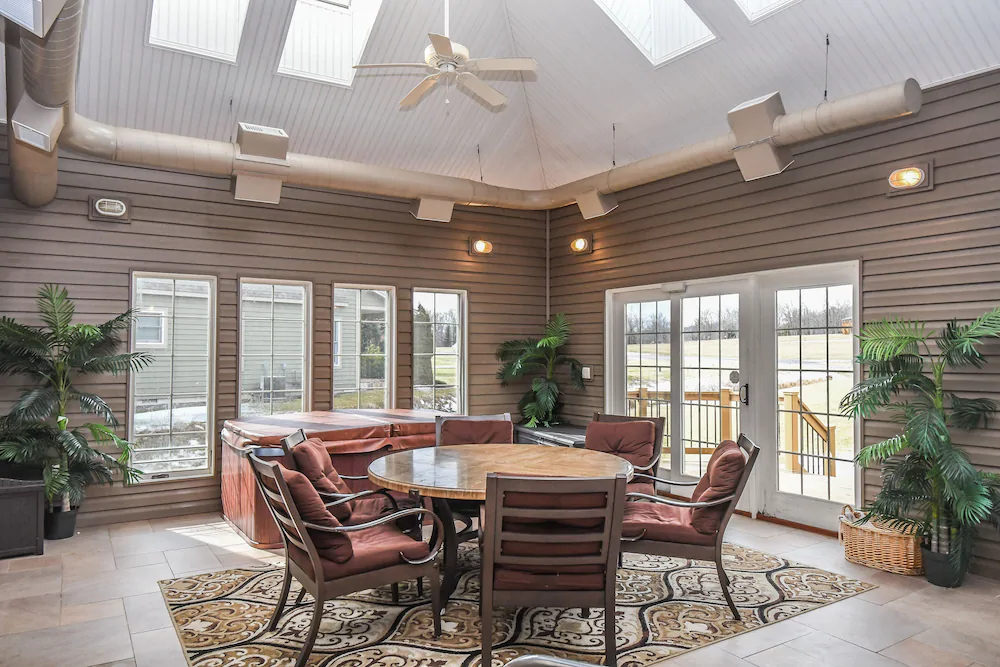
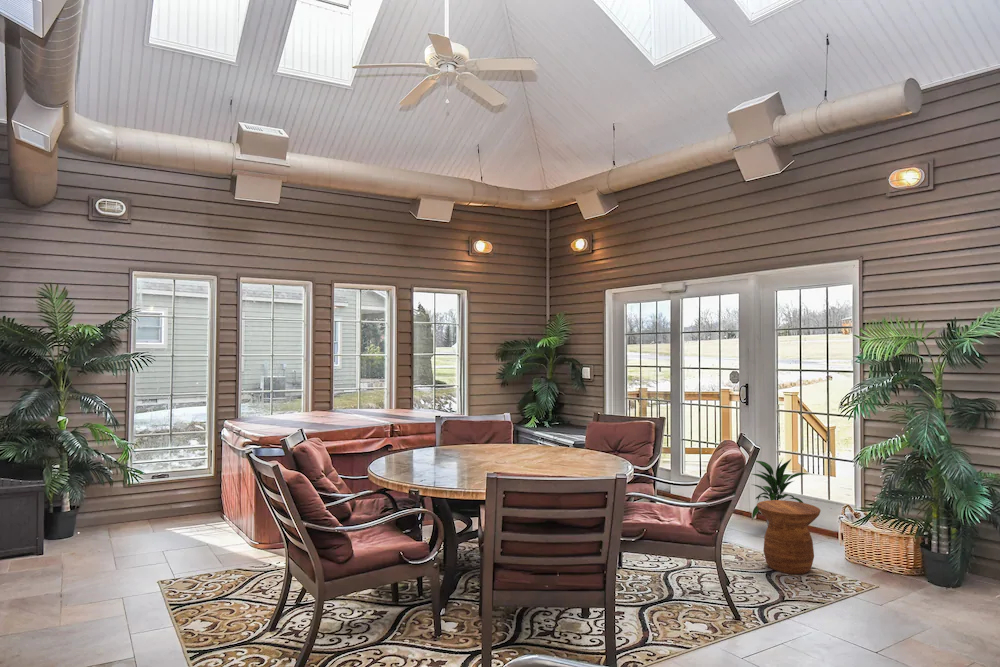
+ side table [756,499,822,575]
+ indoor plant [750,457,809,526]
